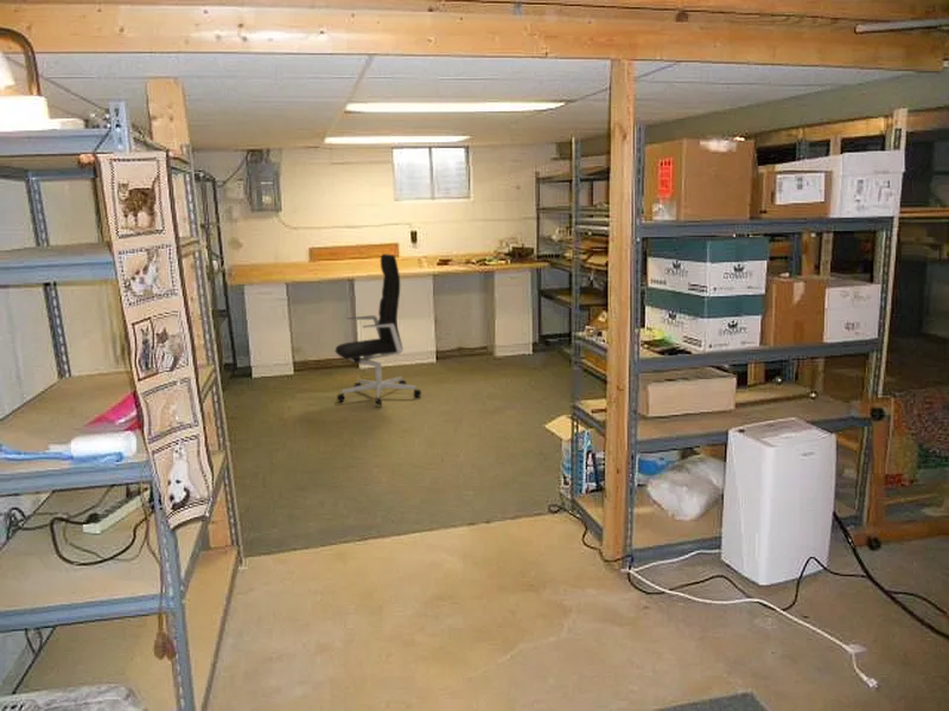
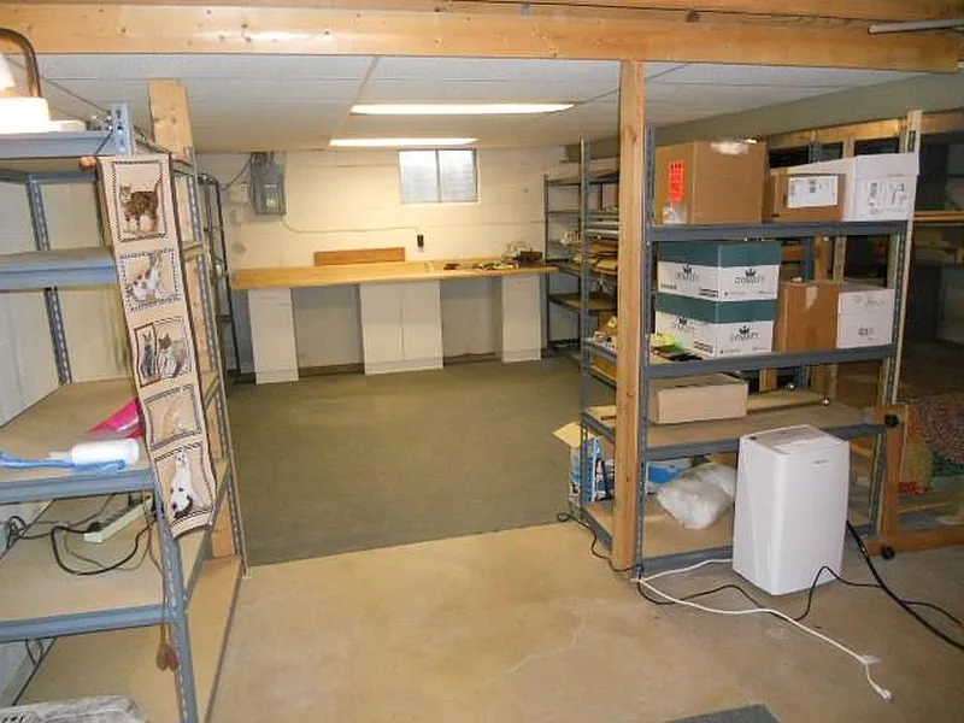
- office chair [335,252,422,408]
